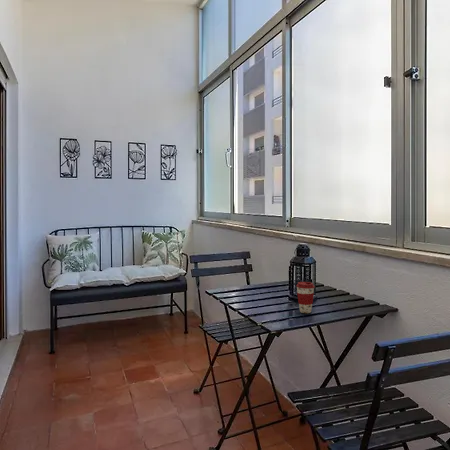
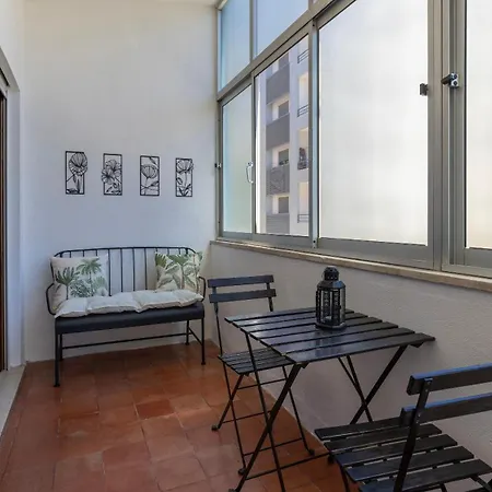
- coffee cup [295,281,316,314]
